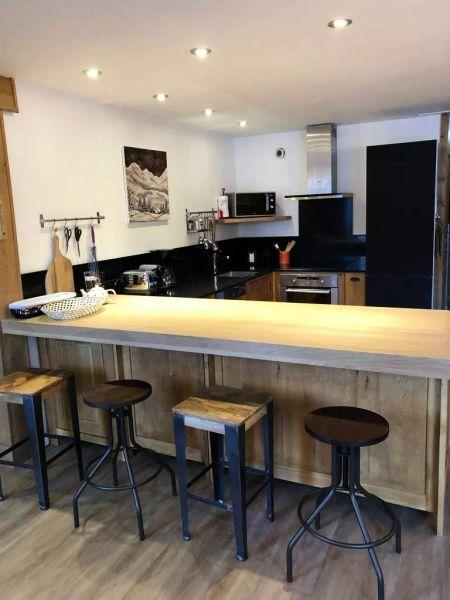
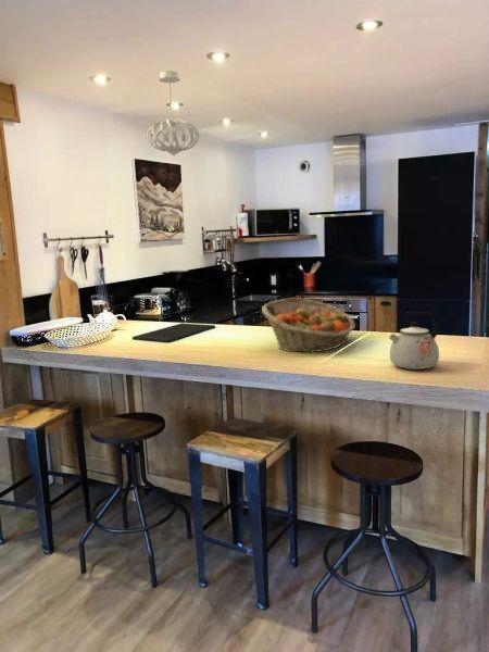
+ cutting board [131,322,216,343]
+ kettle [388,311,440,371]
+ pendant light [146,70,200,156]
+ fruit basket [261,297,356,353]
